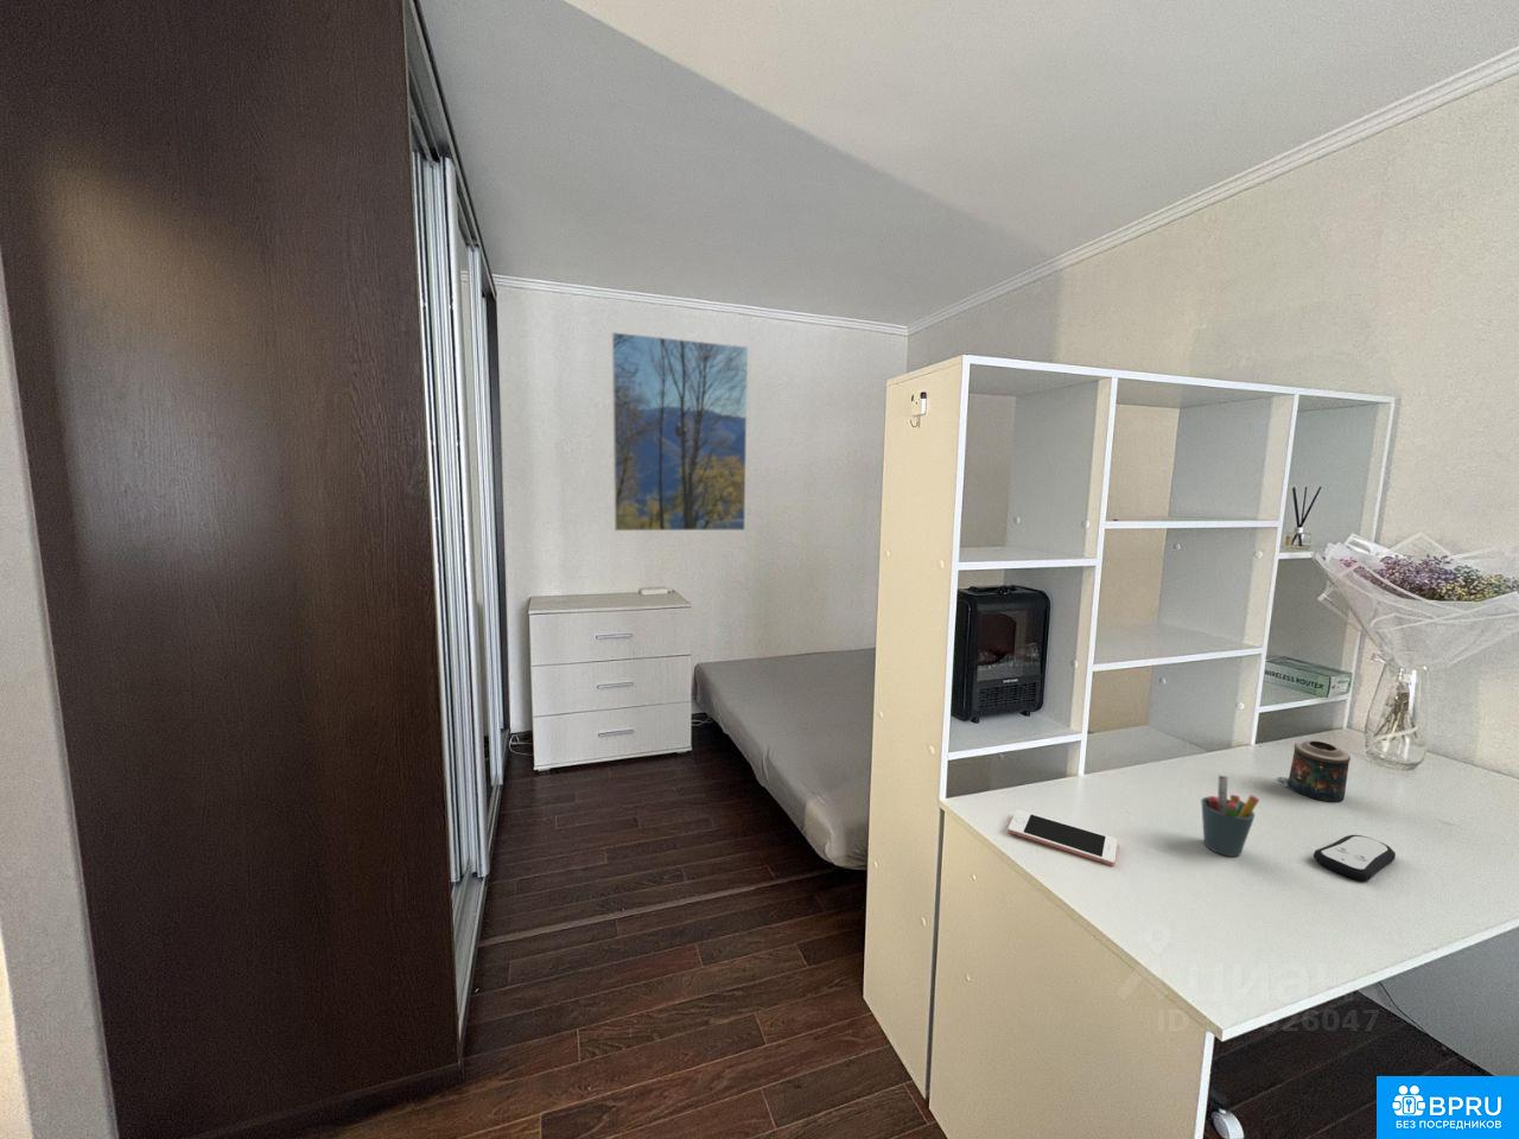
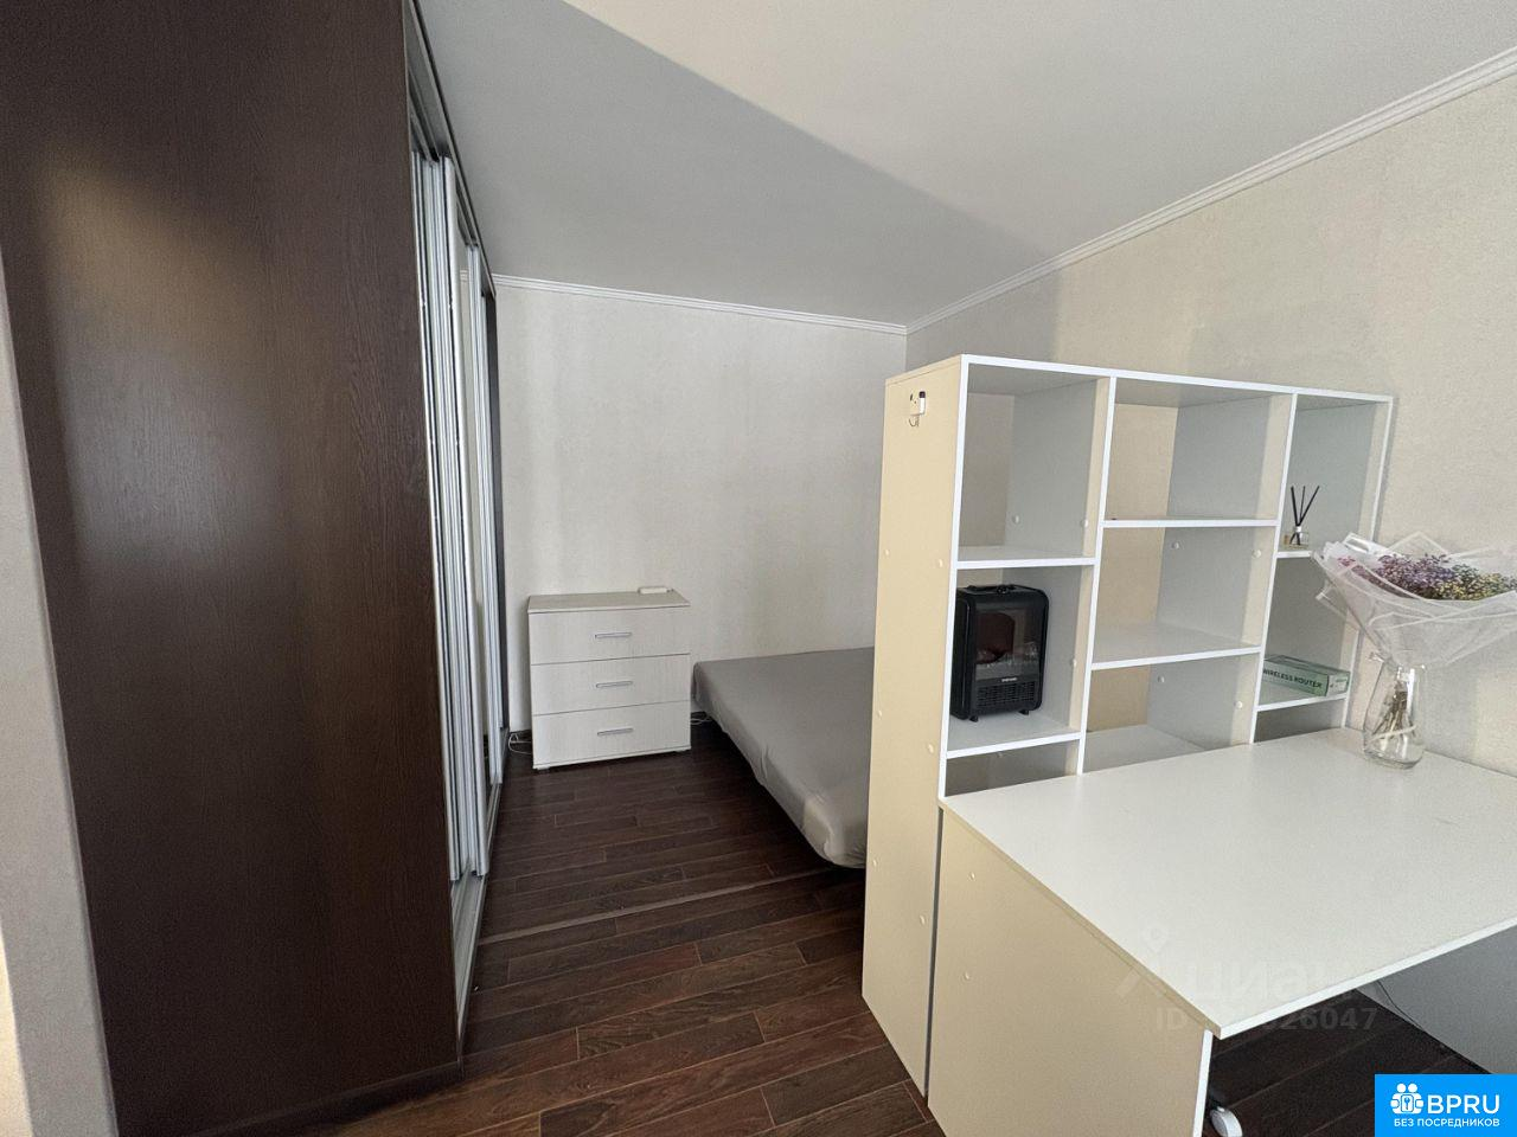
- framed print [611,331,749,531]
- cell phone [1007,809,1120,867]
- pen holder [1200,774,1261,858]
- candle [1276,739,1352,803]
- remote control [1312,834,1397,882]
